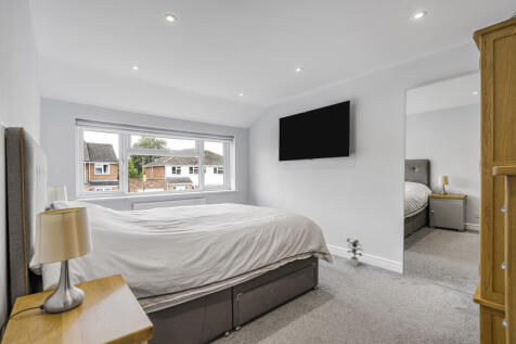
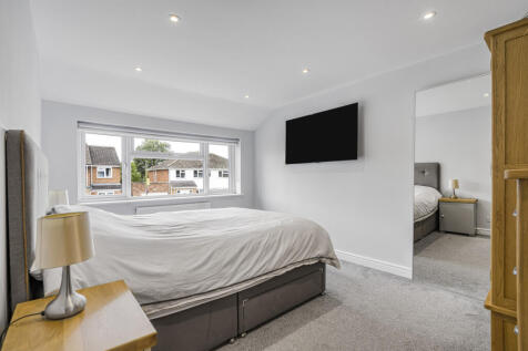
- potted plant [346,238,365,267]
